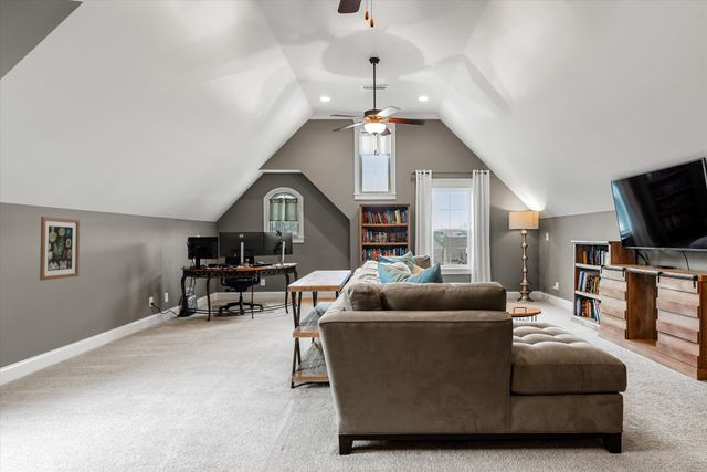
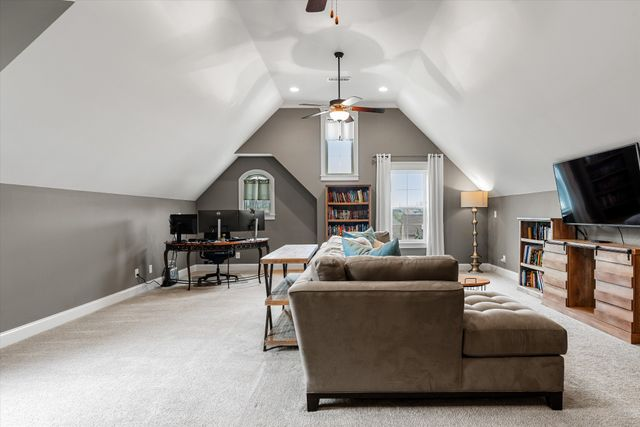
- wall art [39,216,81,282]
